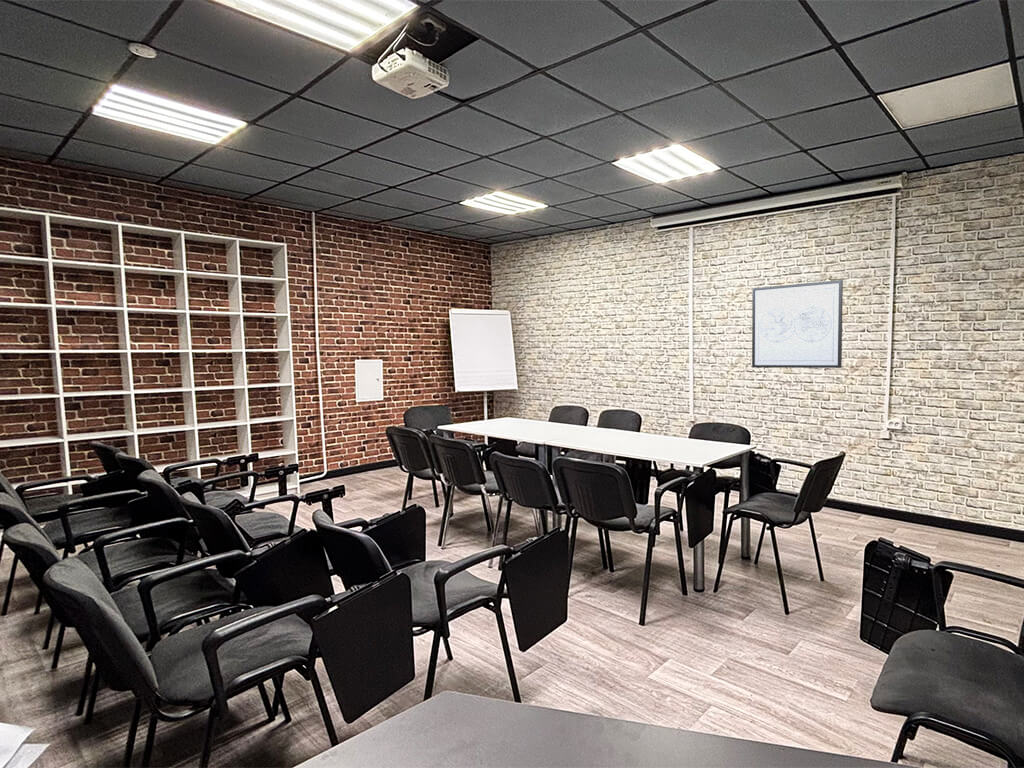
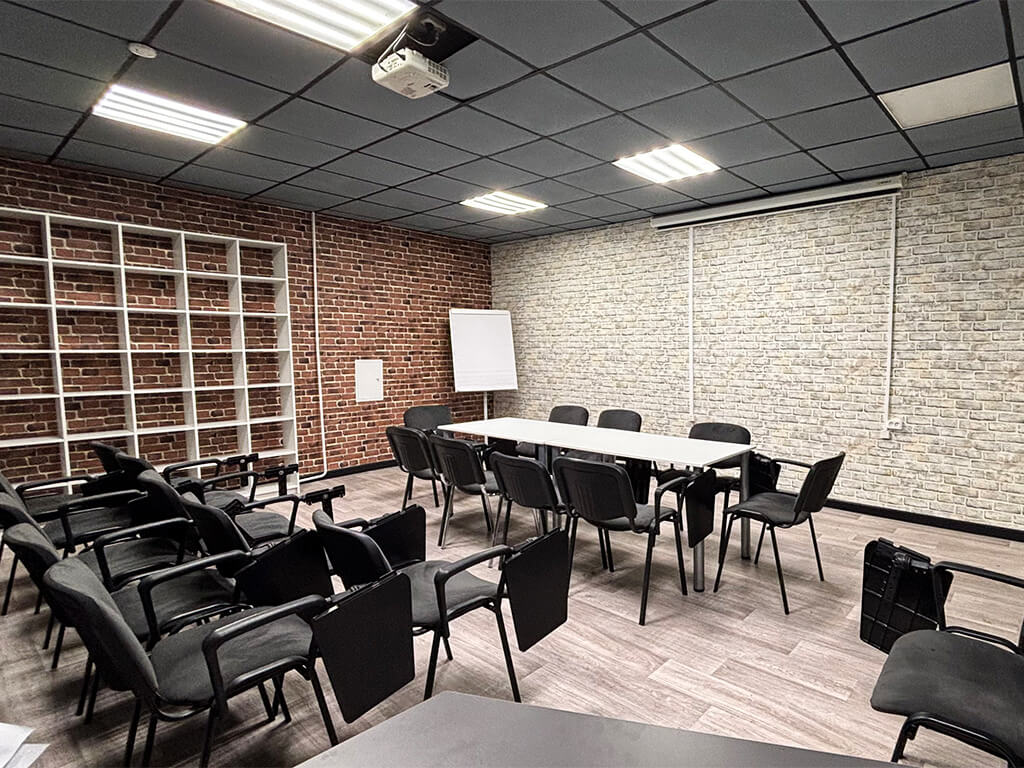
- wall art [751,279,844,369]
